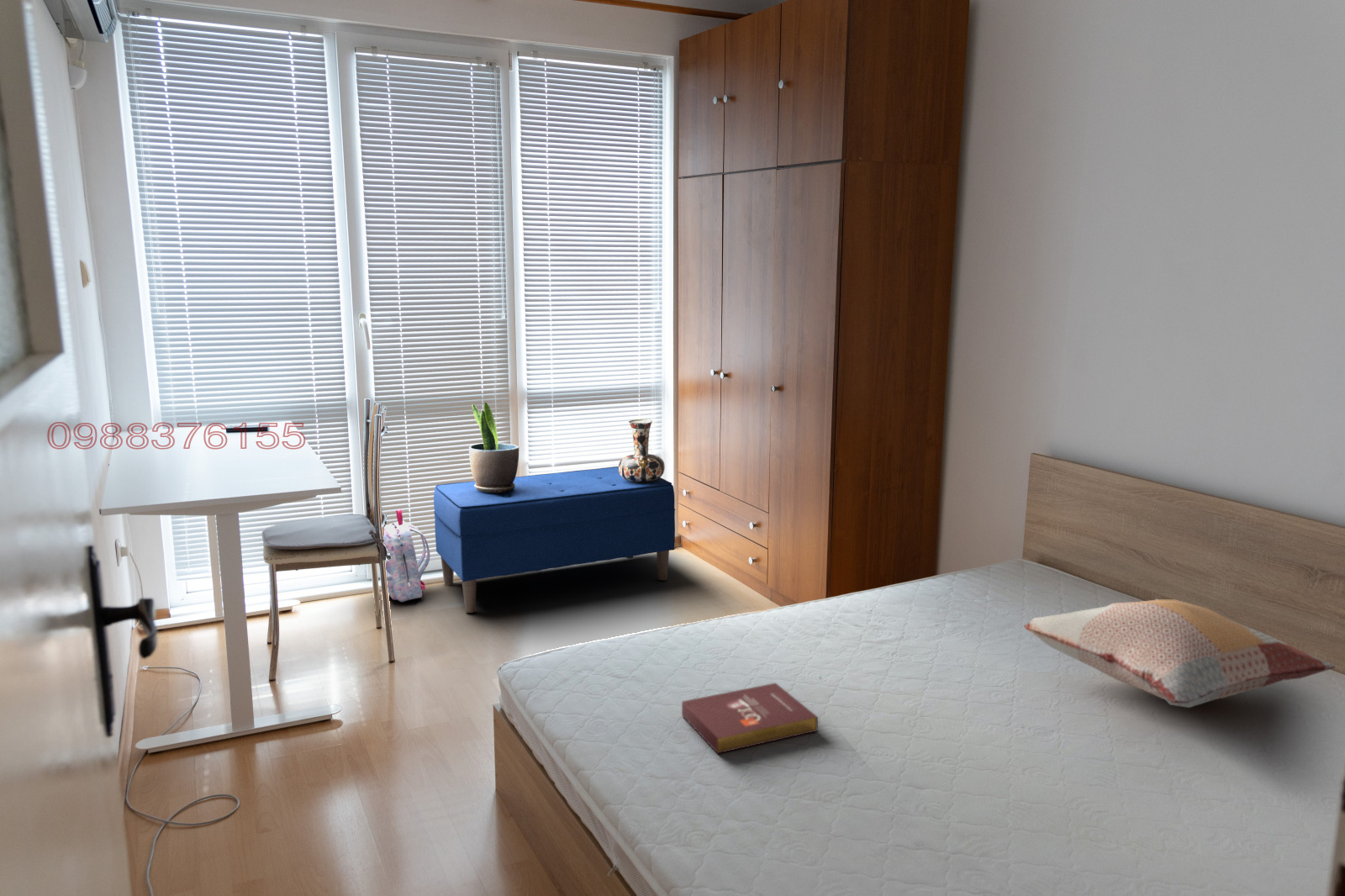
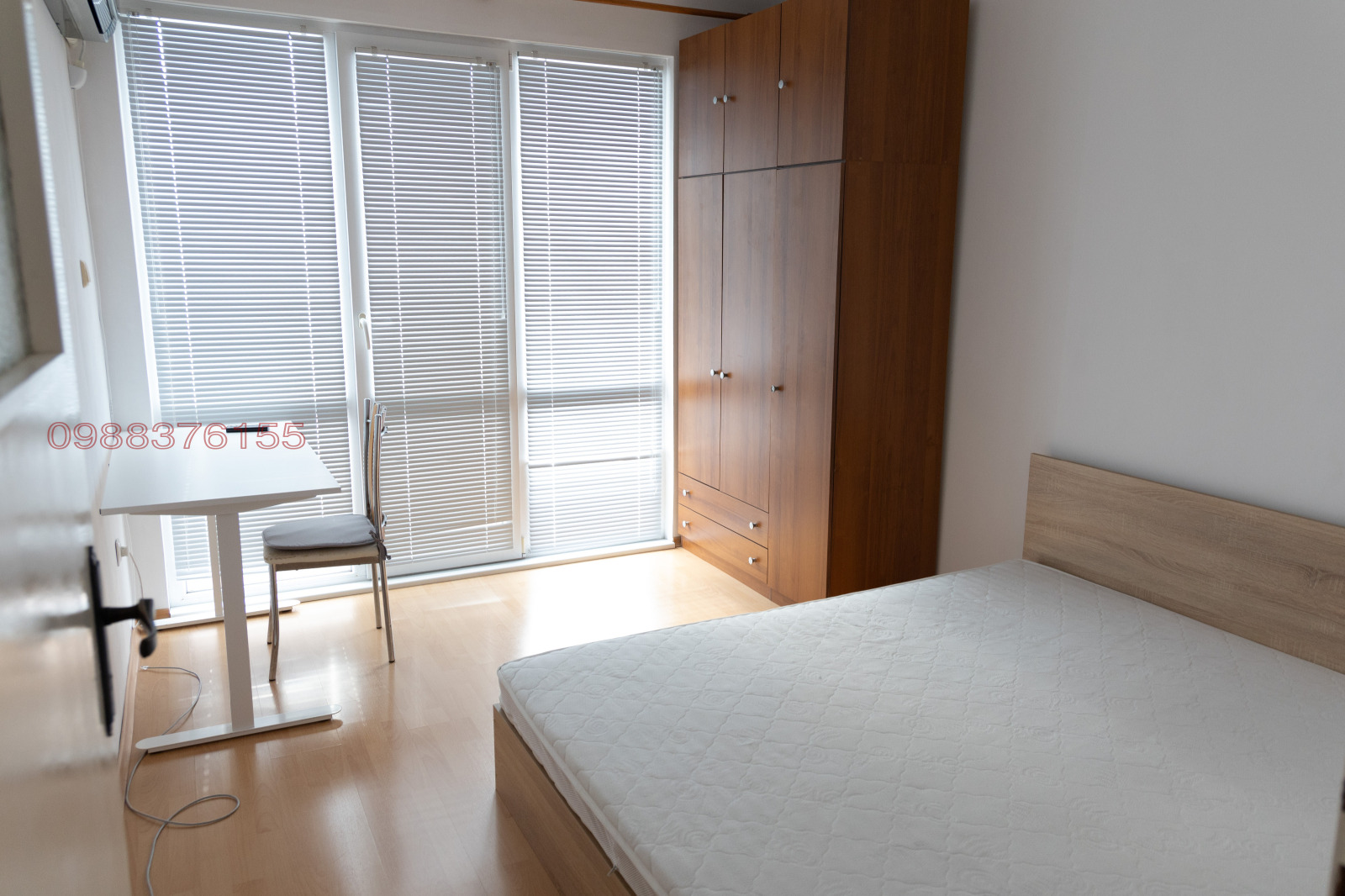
- decorative vase [618,419,666,483]
- bench [433,466,676,614]
- decorative pillow [1023,598,1336,709]
- backpack [383,508,430,603]
- book [681,682,819,755]
- potted plant [468,402,520,493]
